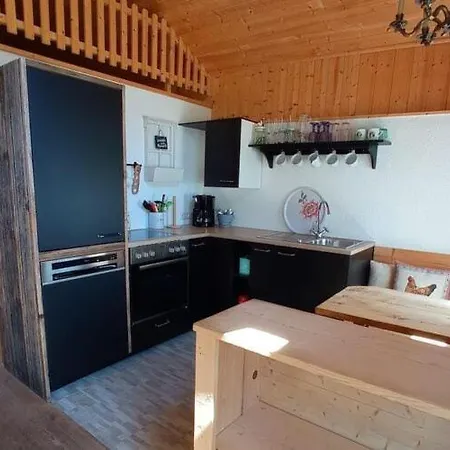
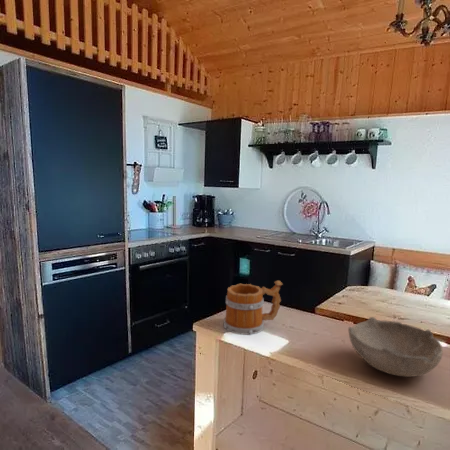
+ bowl [347,316,444,378]
+ mug [223,280,284,336]
